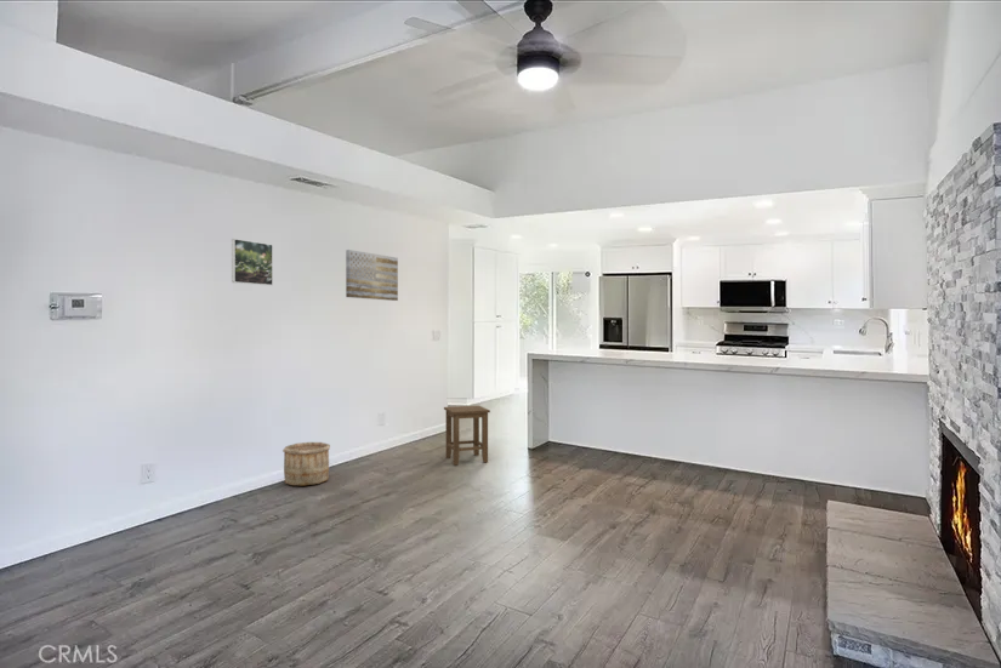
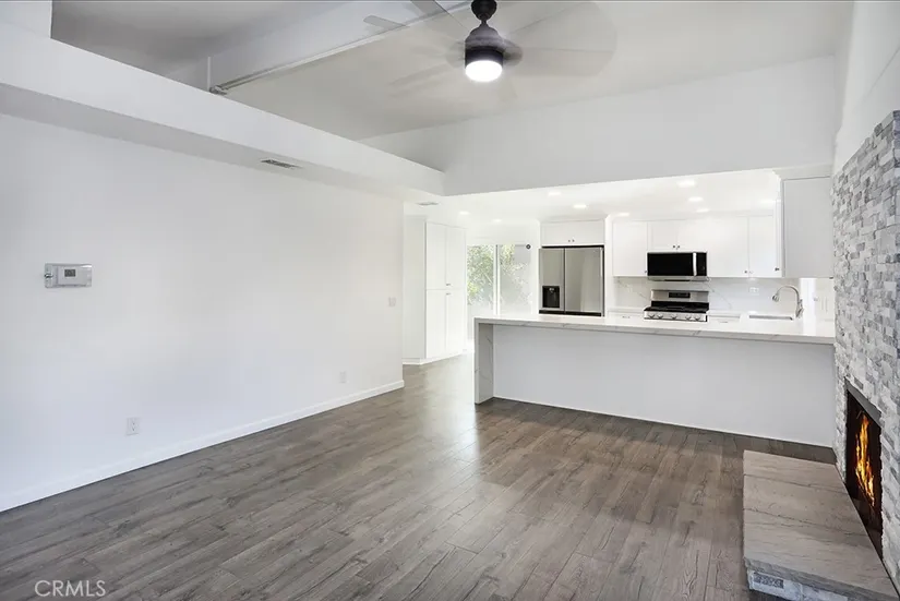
- stool [443,405,491,466]
- wall art [345,249,399,302]
- wooden bucket [281,441,331,486]
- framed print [231,238,274,286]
